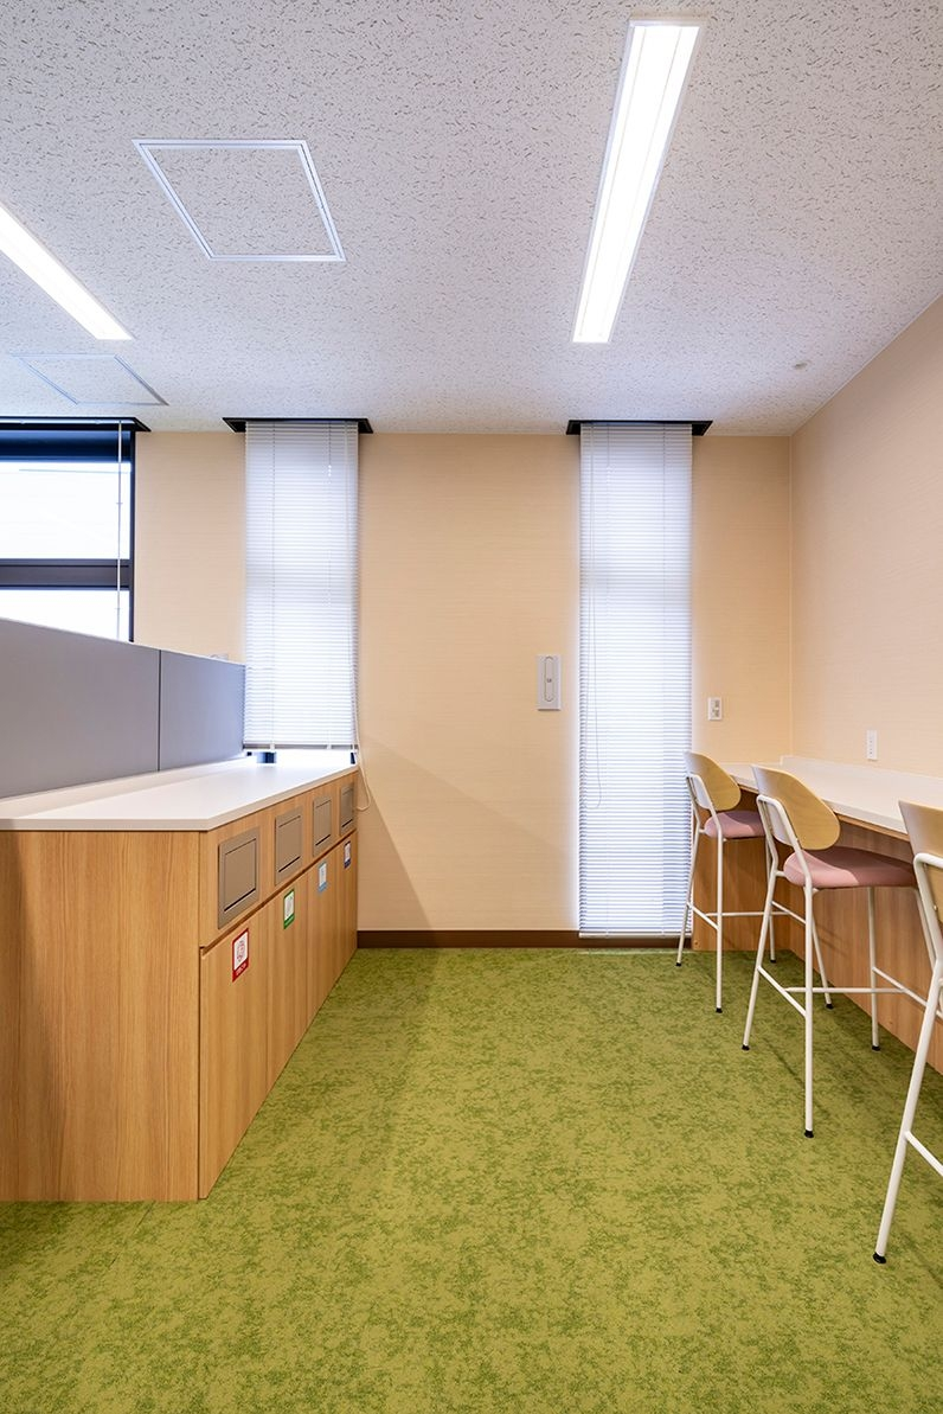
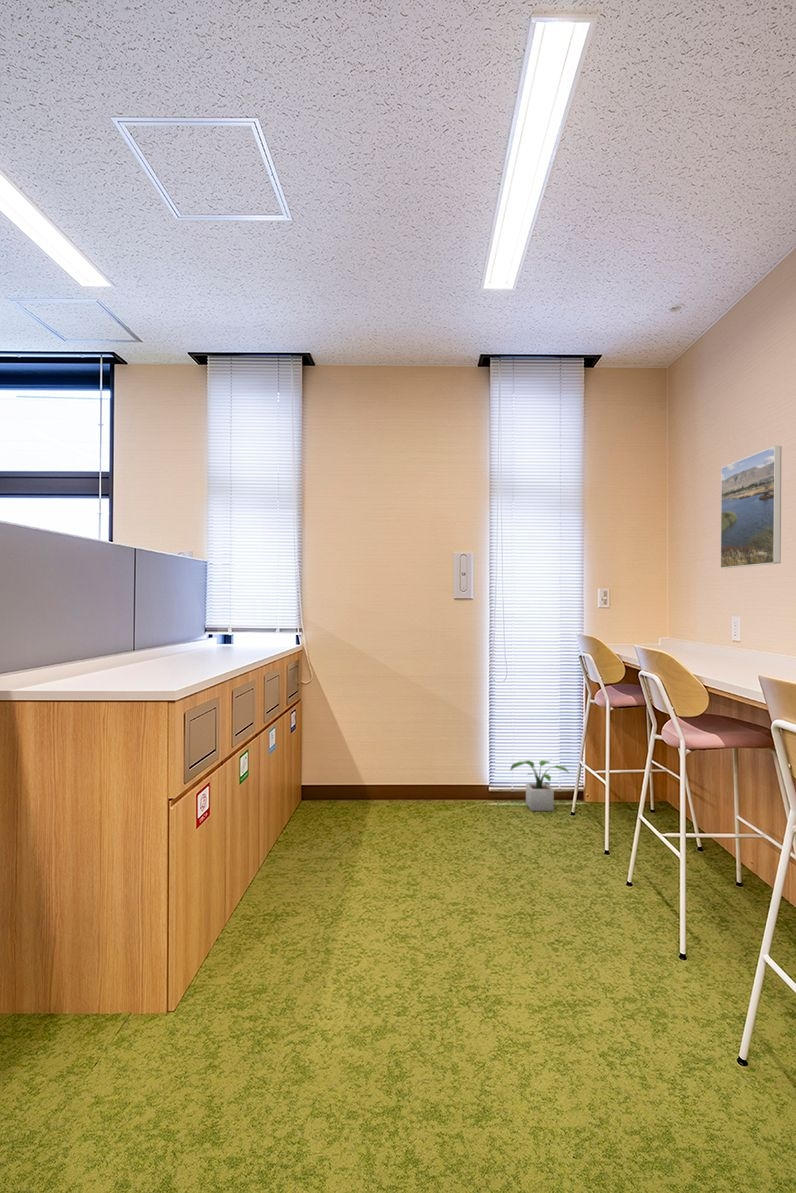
+ potted plant [509,759,570,812]
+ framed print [719,445,782,569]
